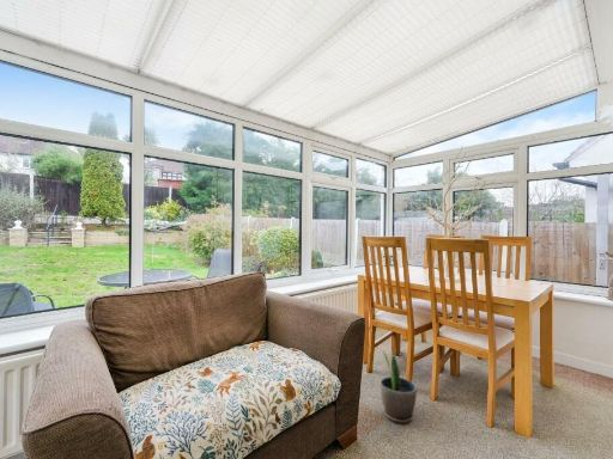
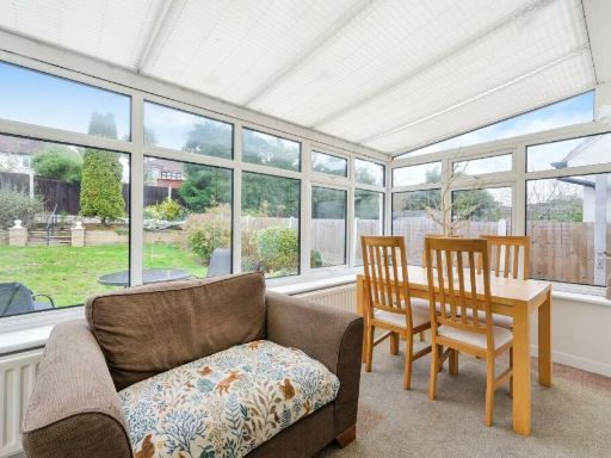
- potted plant [380,348,418,424]
